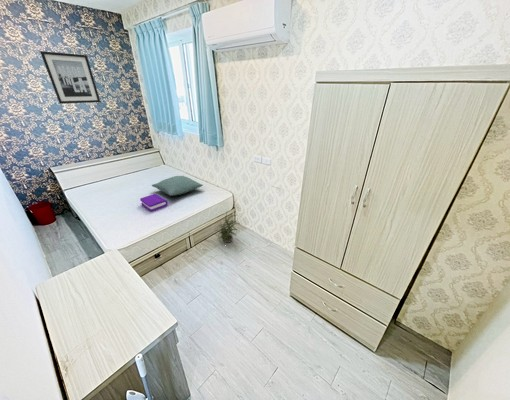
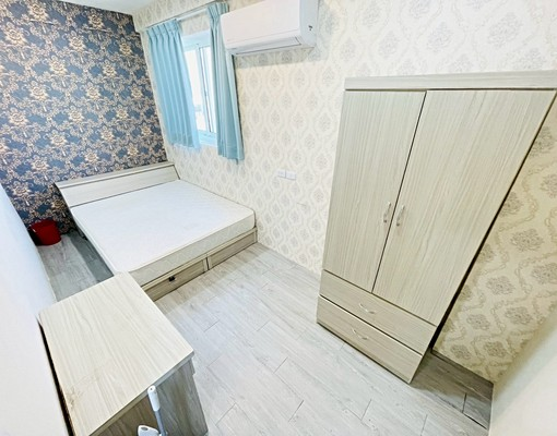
- wall art [39,50,101,105]
- pillow [151,175,204,197]
- book [139,193,169,213]
- potted plant [213,212,241,247]
